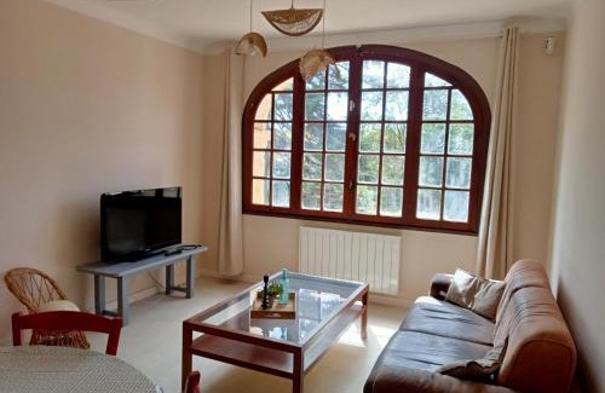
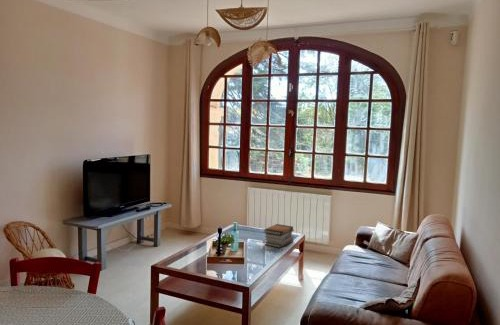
+ book stack [263,223,295,249]
